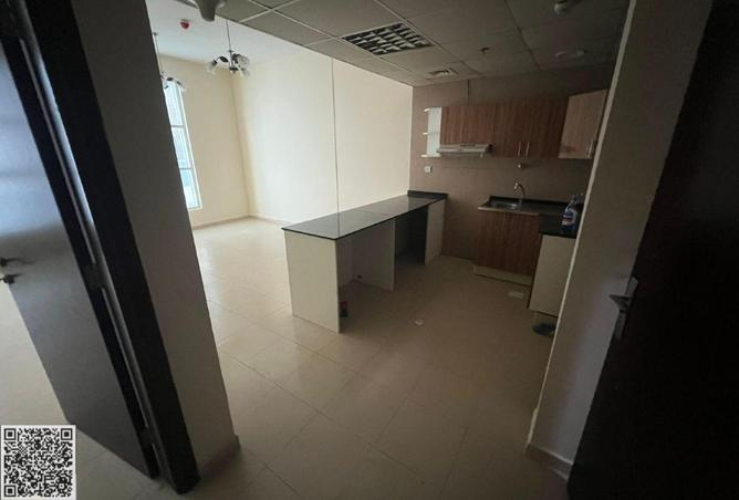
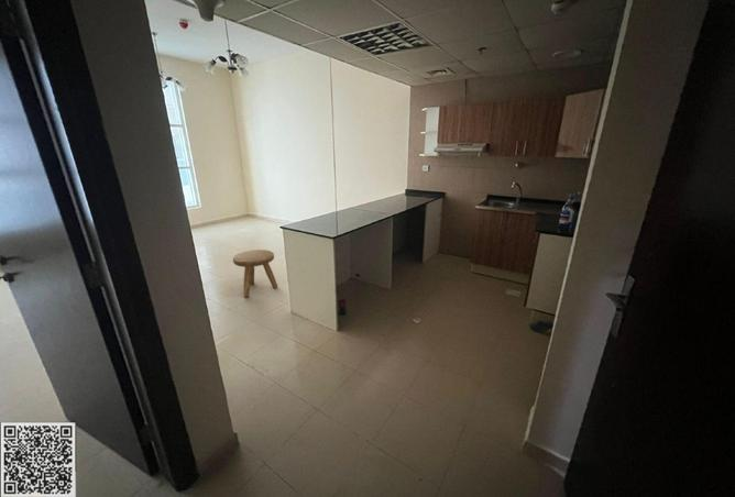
+ stool [232,248,278,298]
